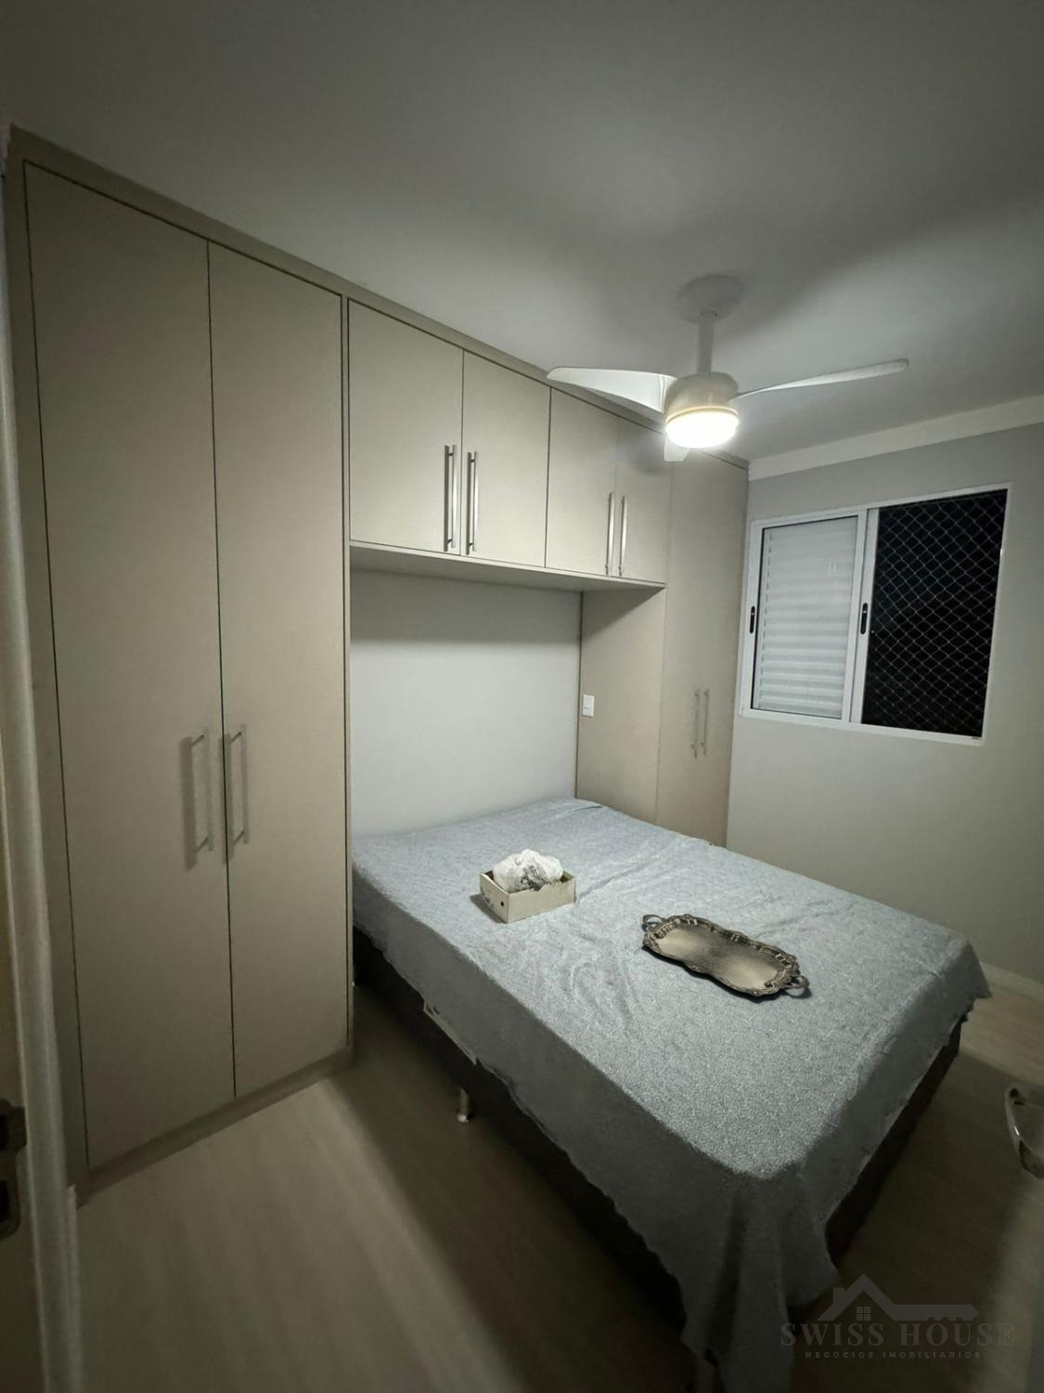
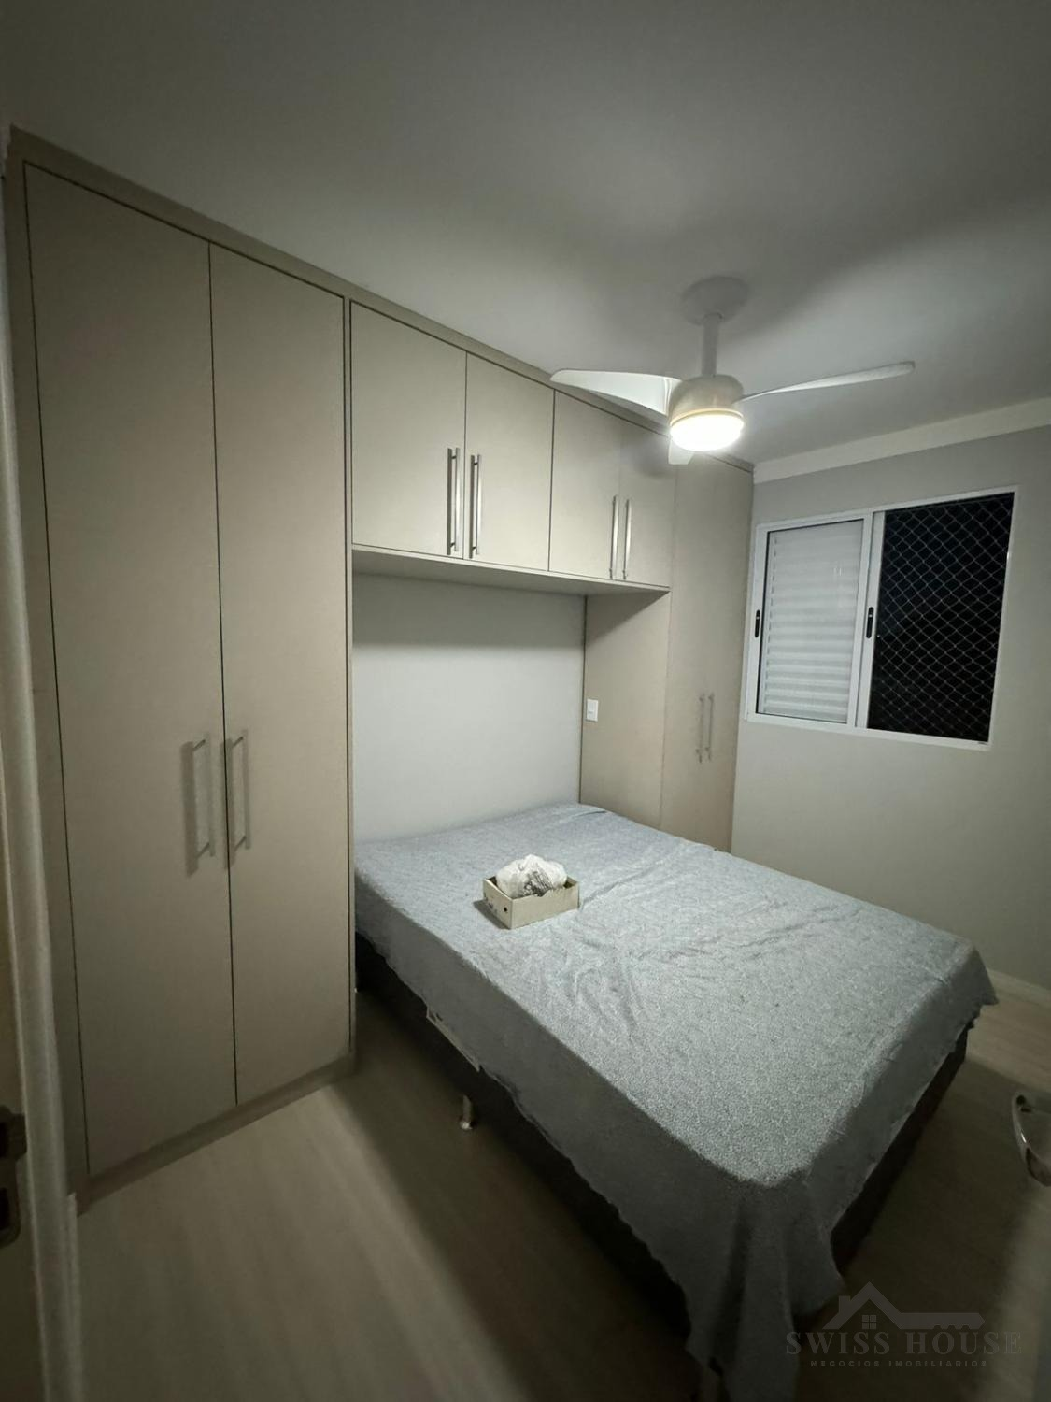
- serving tray [642,913,812,997]
